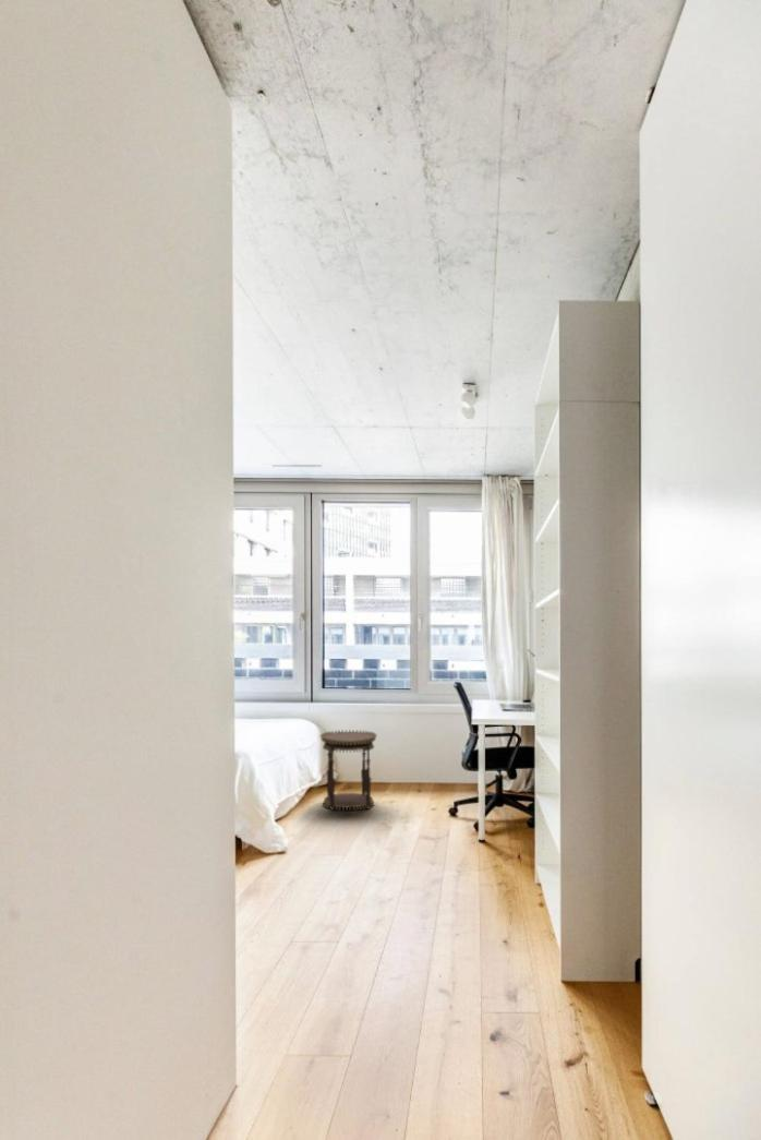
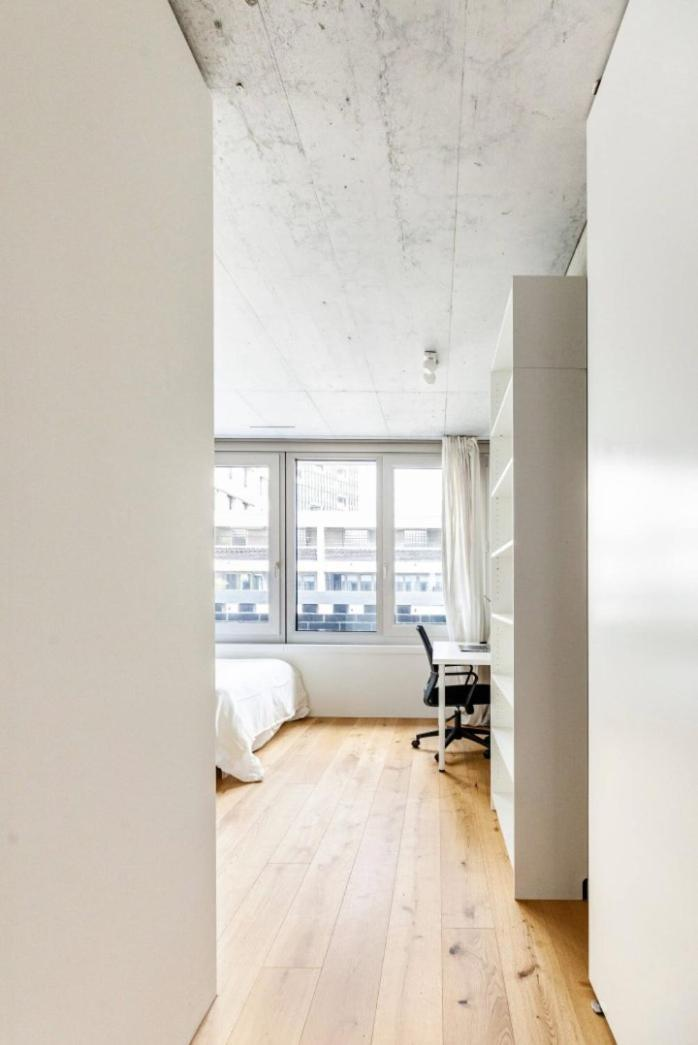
- side table [318,729,378,812]
